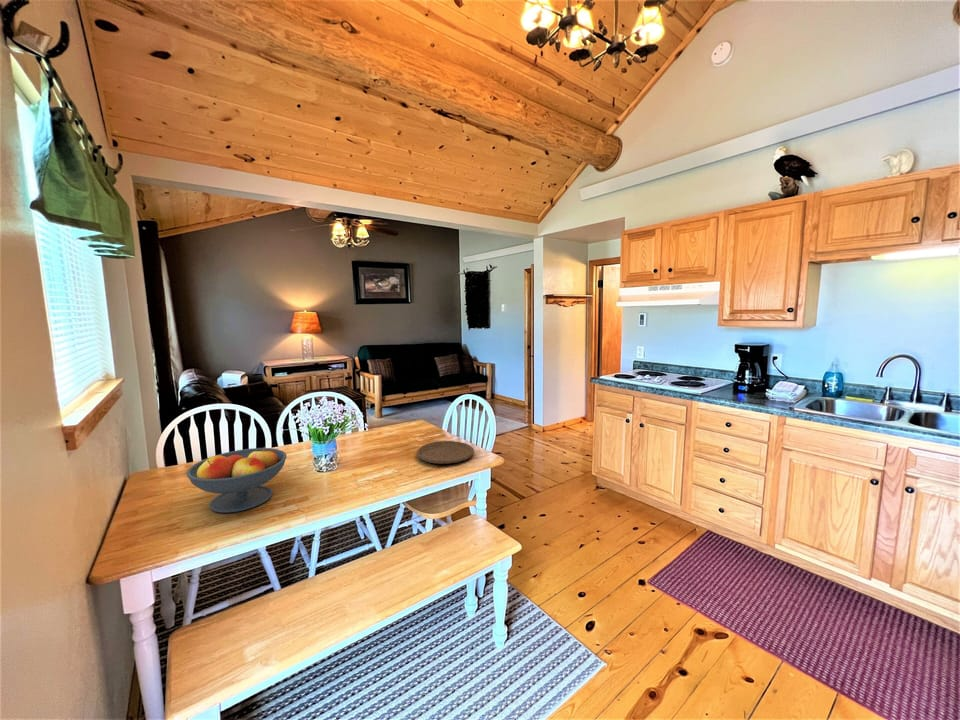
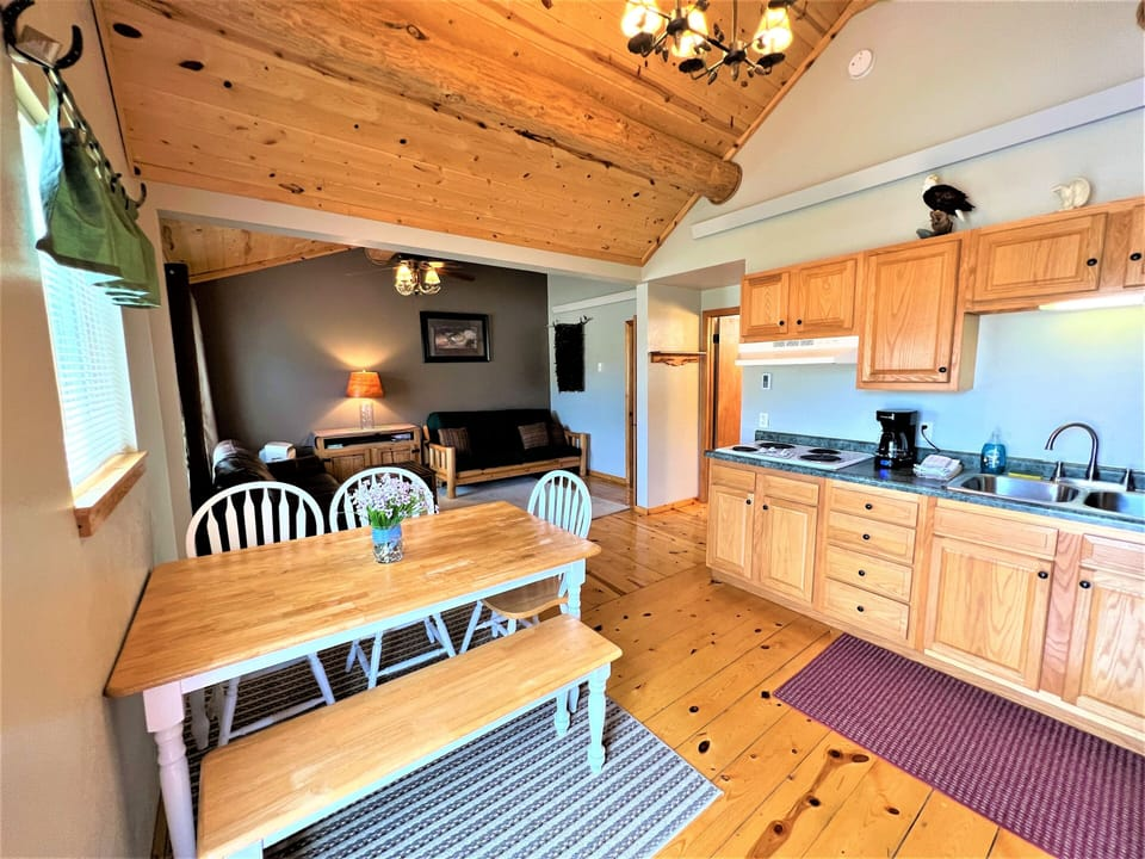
- plate [415,440,475,465]
- fruit bowl [185,446,288,514]
